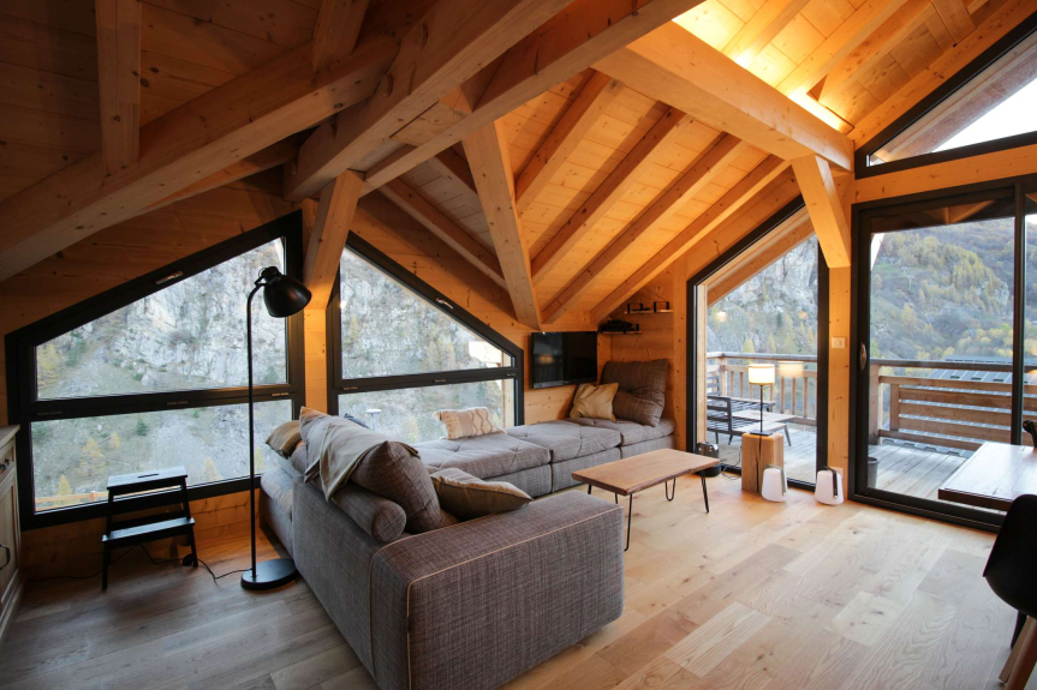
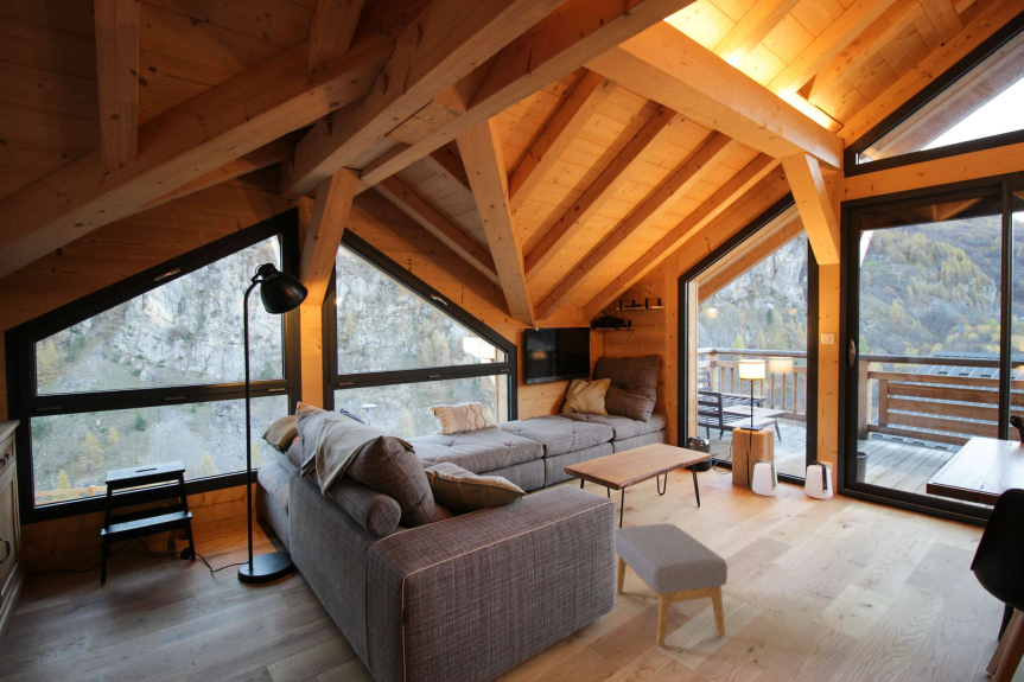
+ footstool [613,522,729,646]
